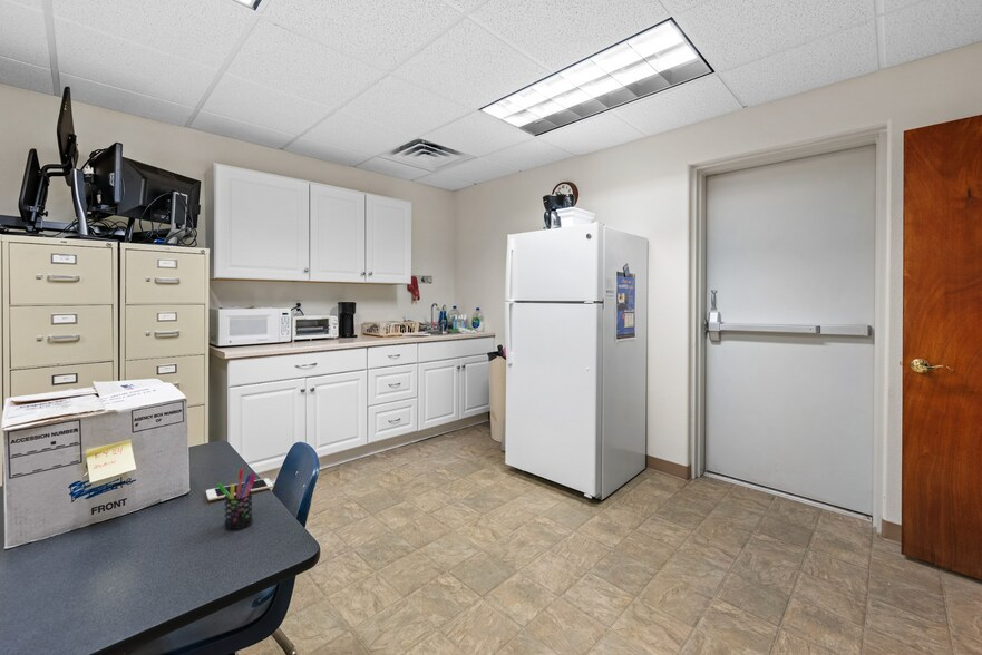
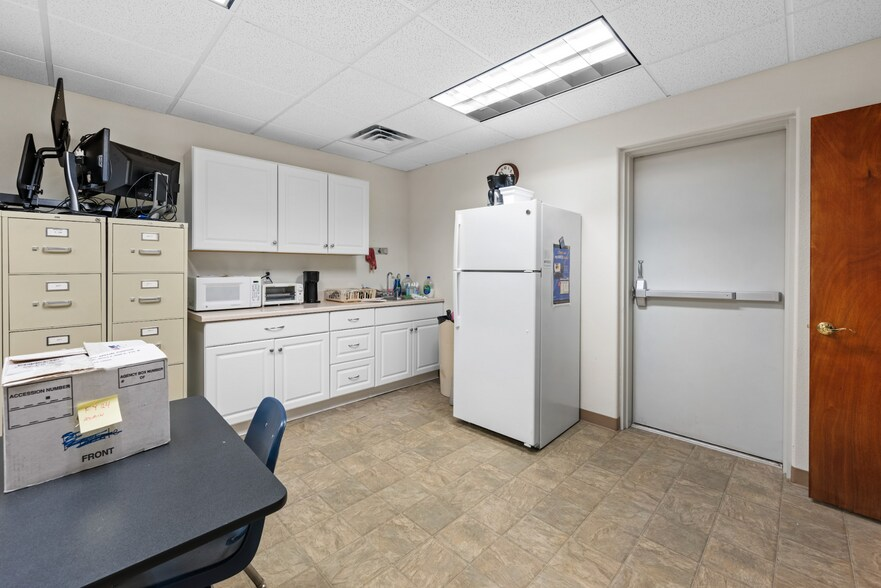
- cell phone [205,477,274,501]
- pen holder [216,468,257,530]
